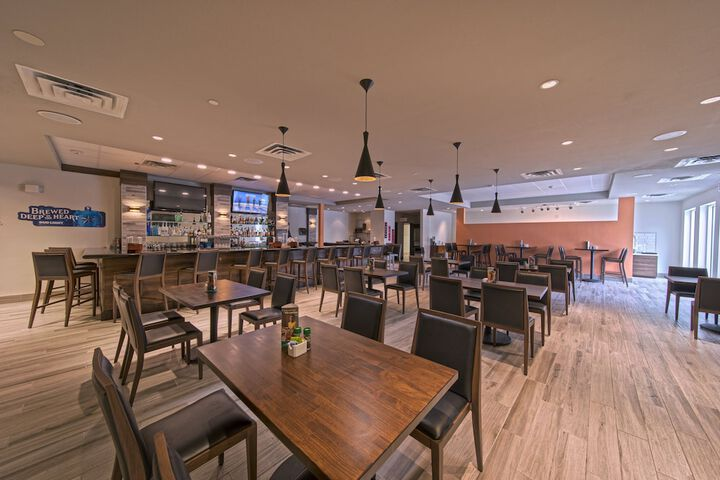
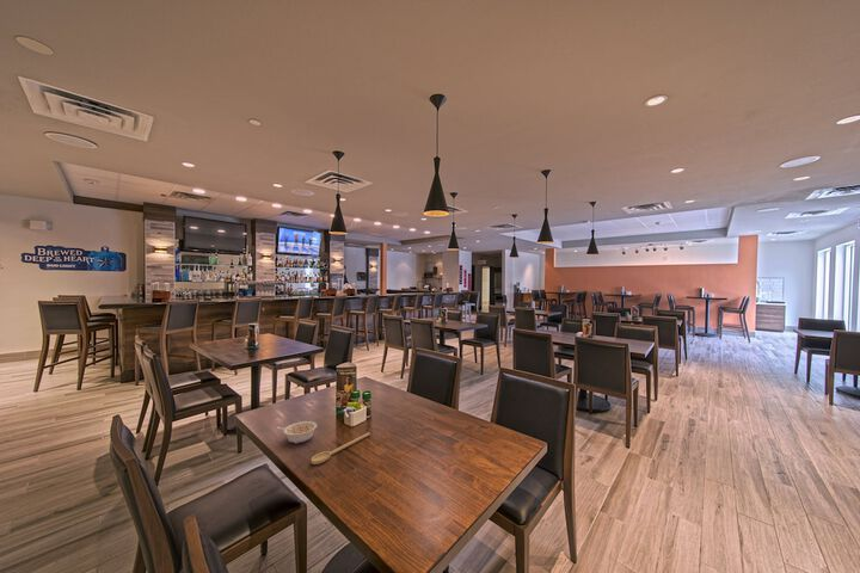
+ spoon [311,431,371,466]
+ legume [276,420,318,444]
